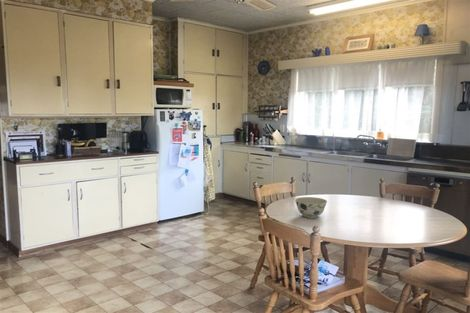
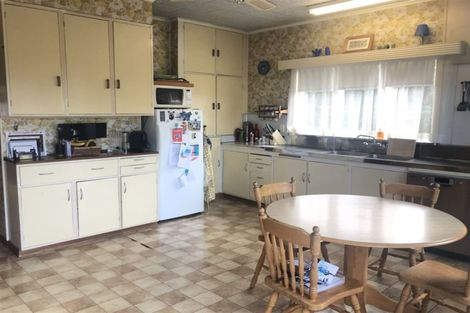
- bowl [294,196,328,219]
